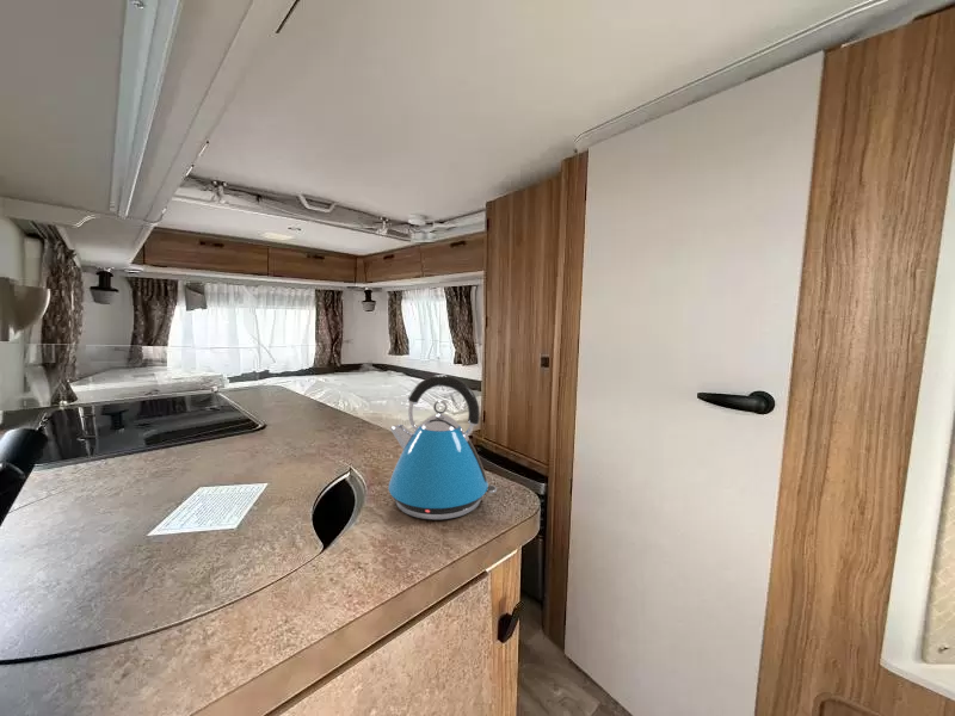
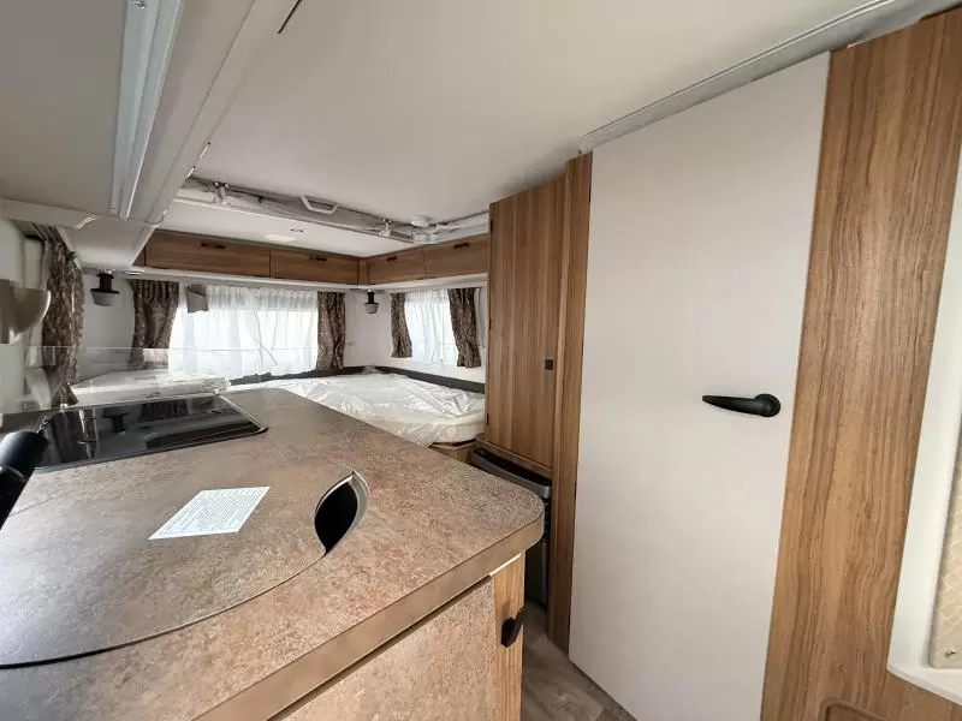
- kettle [388,375,498,520]
